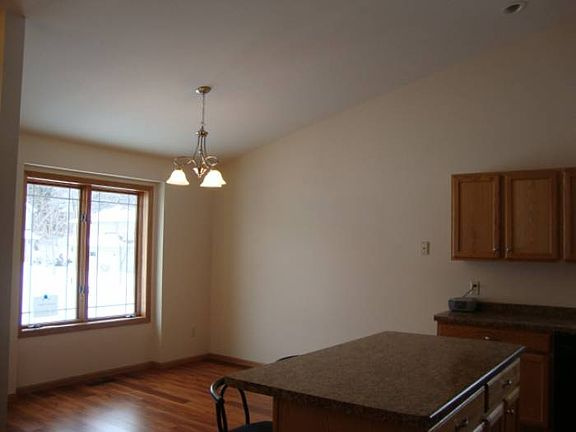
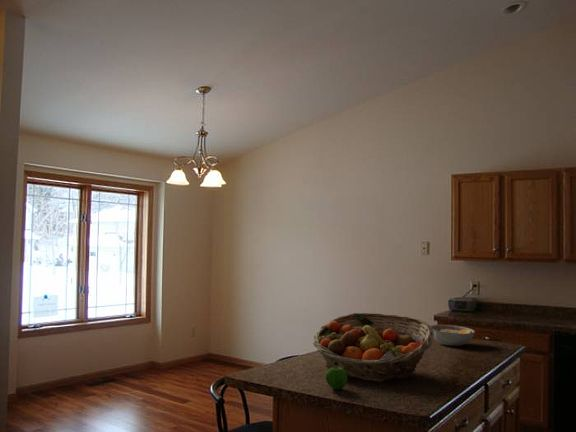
+ bowl [430,324,476,347]
+ fruit basket [312,312,434,383]
+ apple [324,367,348,391]
